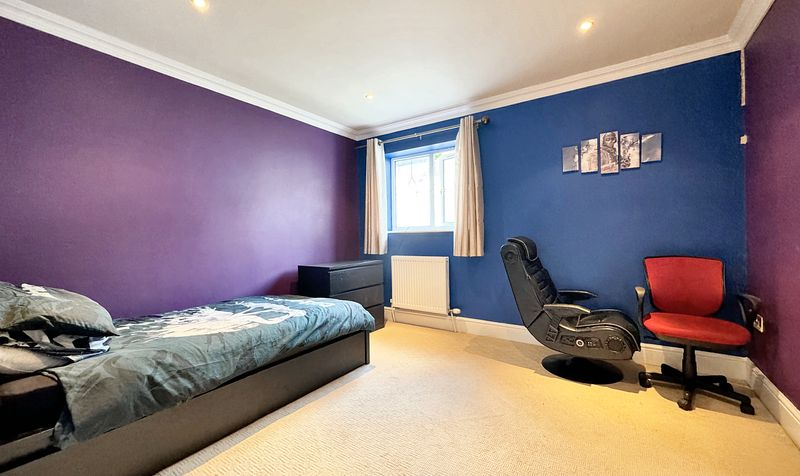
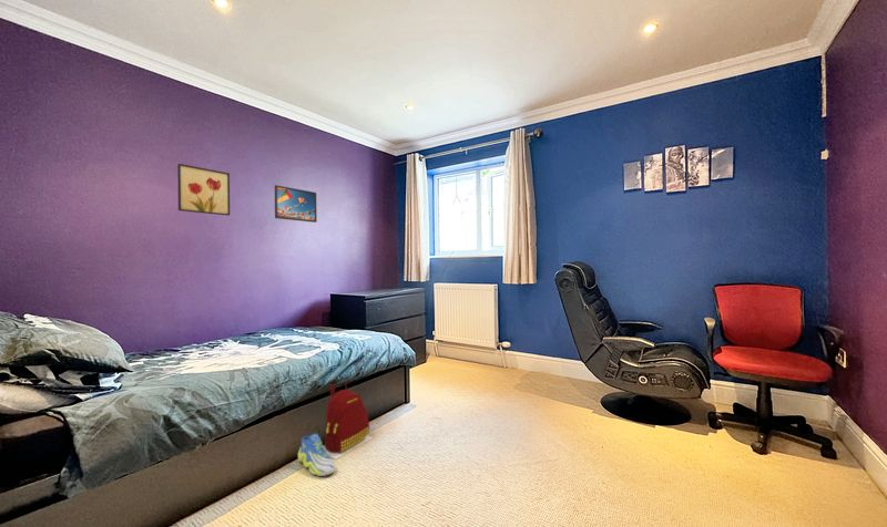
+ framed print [274,184,318,224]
+ wall art [176,163,231,217]
+ sneaker [297,433,337,477]
+ backpack [324,381,375,461]
